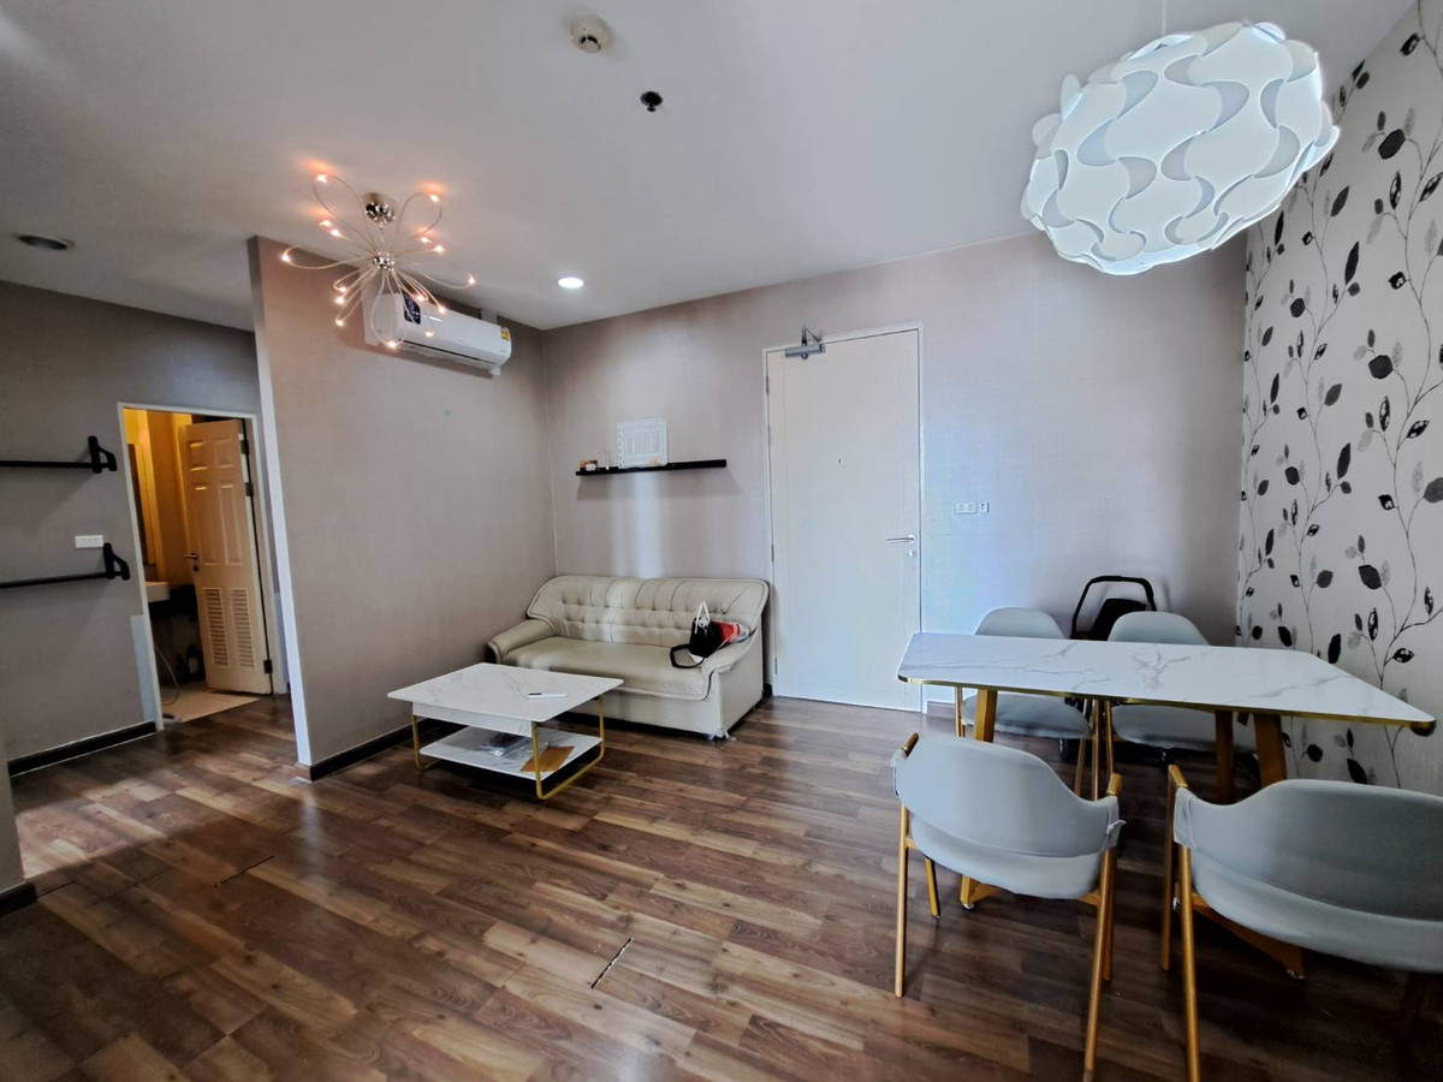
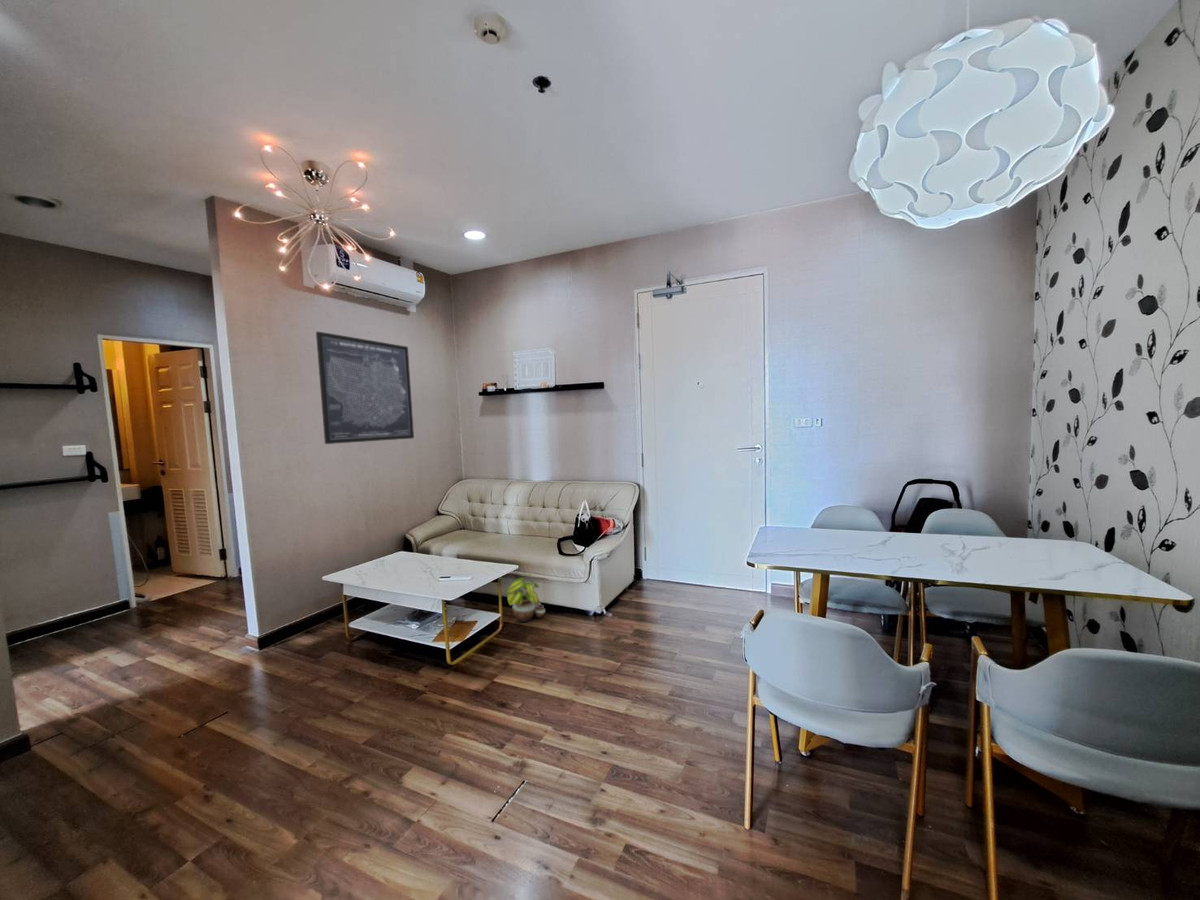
+ wall art [315,331,415,445]
+ potted plant [506,573,546,623]
